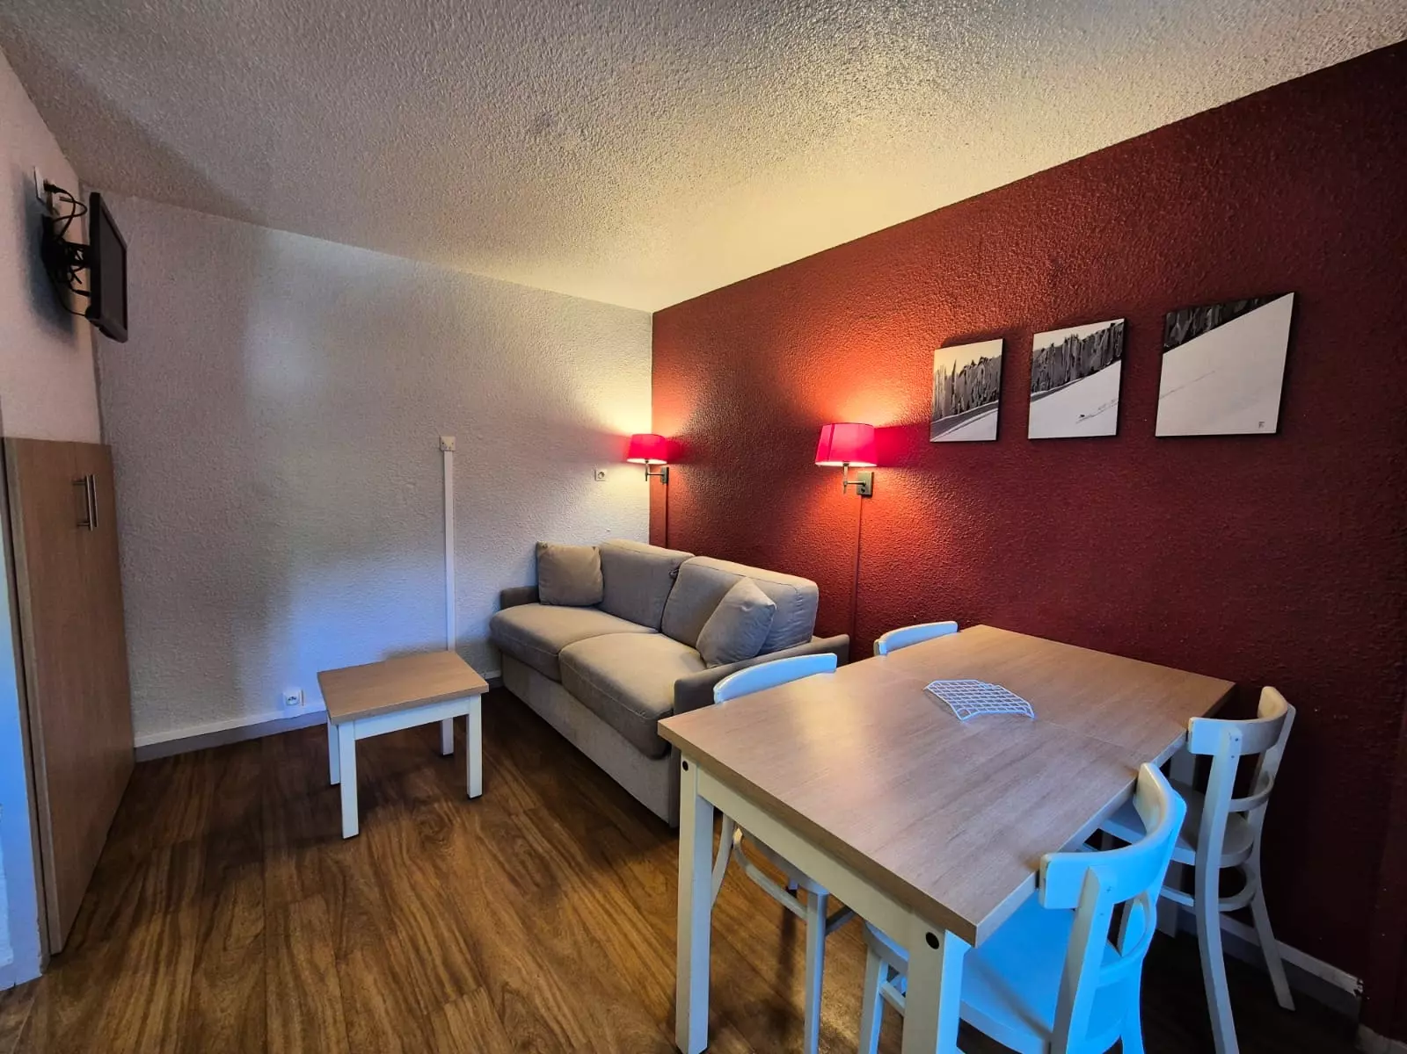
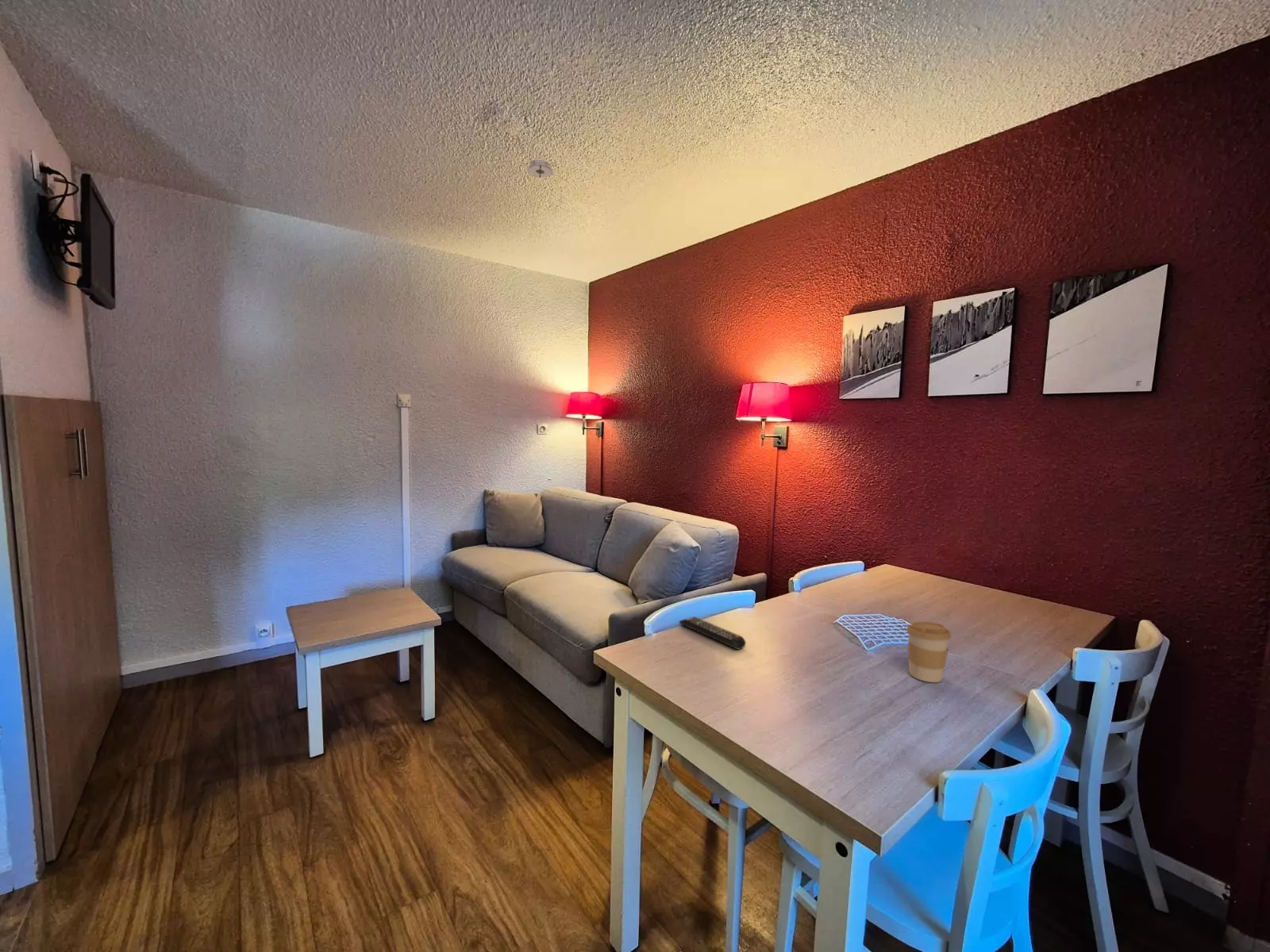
+ smoke detector [525,159,554,178]
+ coffee cup [906,621,952,683]
+ remote control [679,616,747,651]
